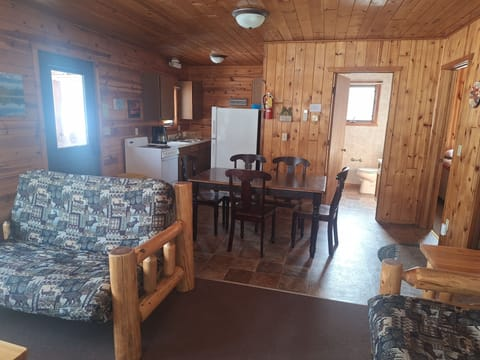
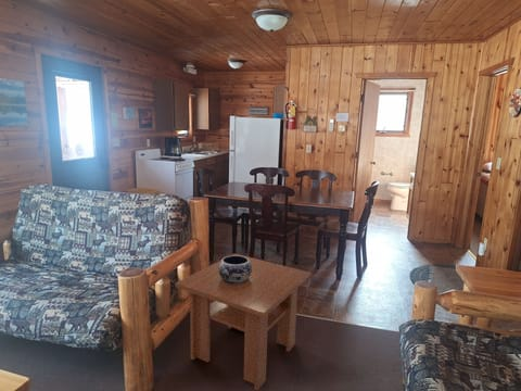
+ decorative bowl [218,254,252,283]
+ coffee table [175,253,312,391]
